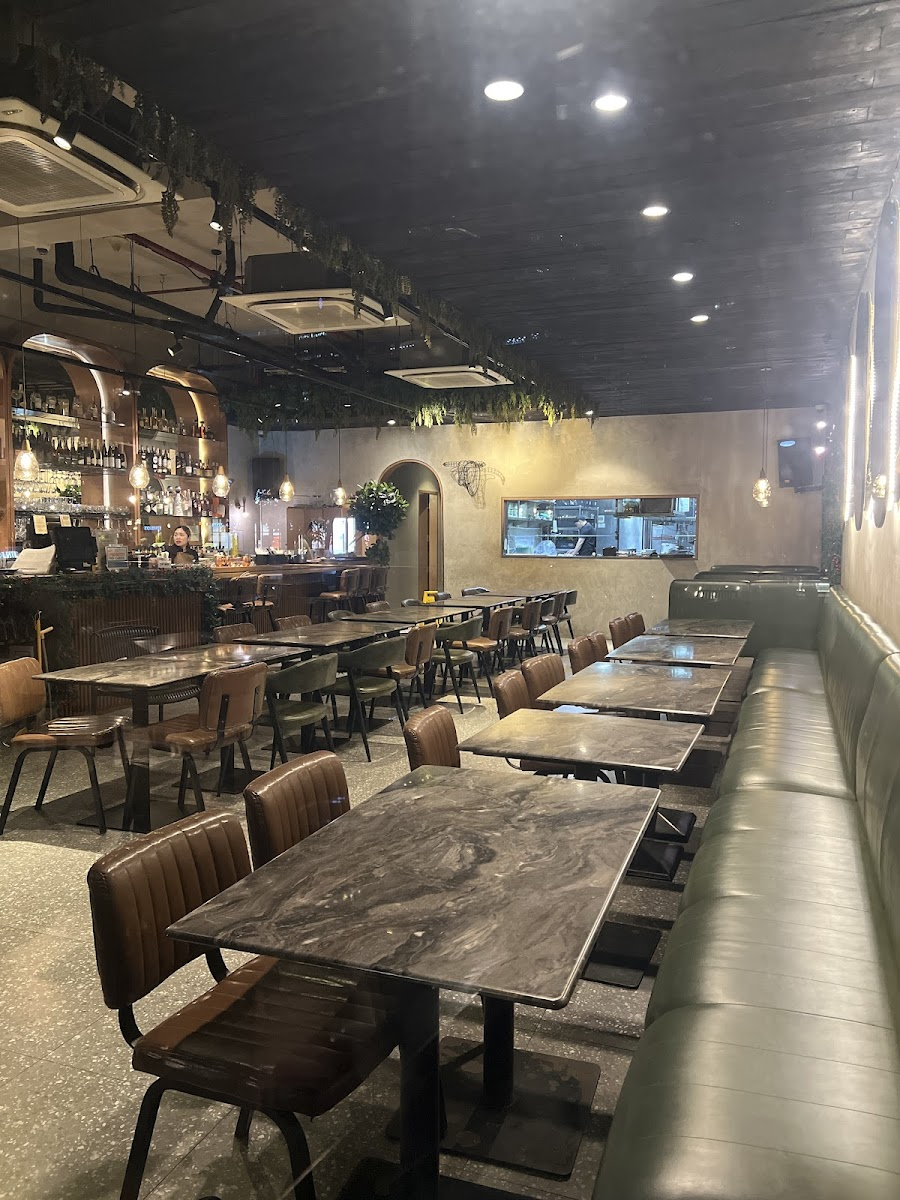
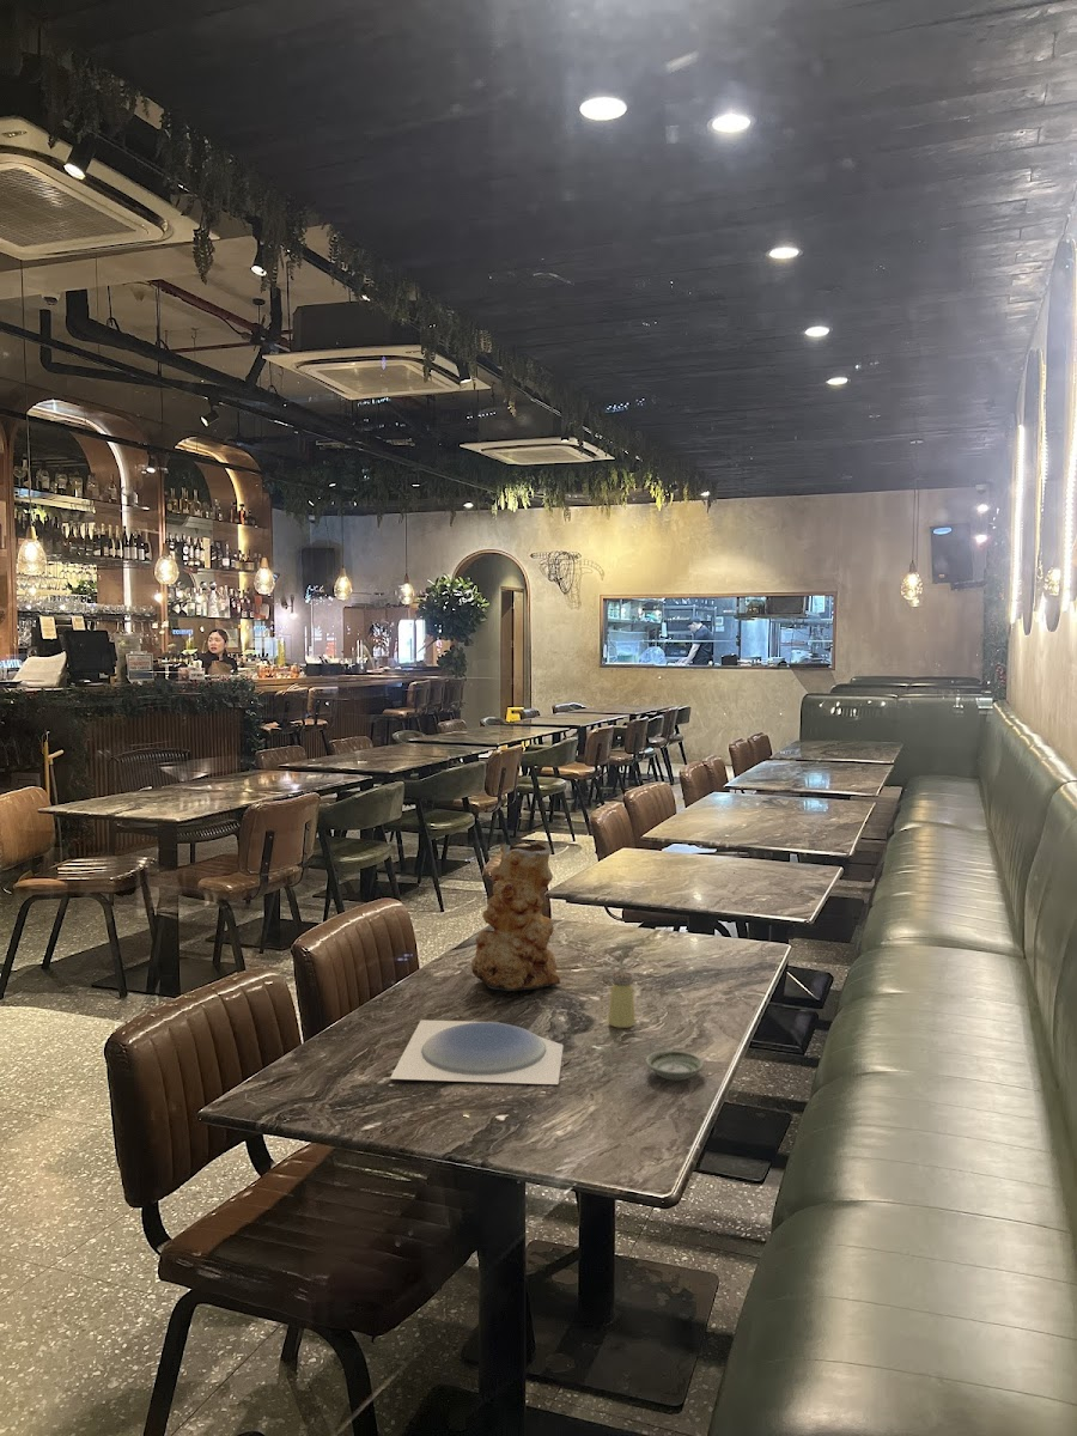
+ saltshaker [607,970,637,1029]
+ vase [470,840,561,992]
+ saucer [644,1049,705,1082]
+ plate [389,1018,565,1085]
